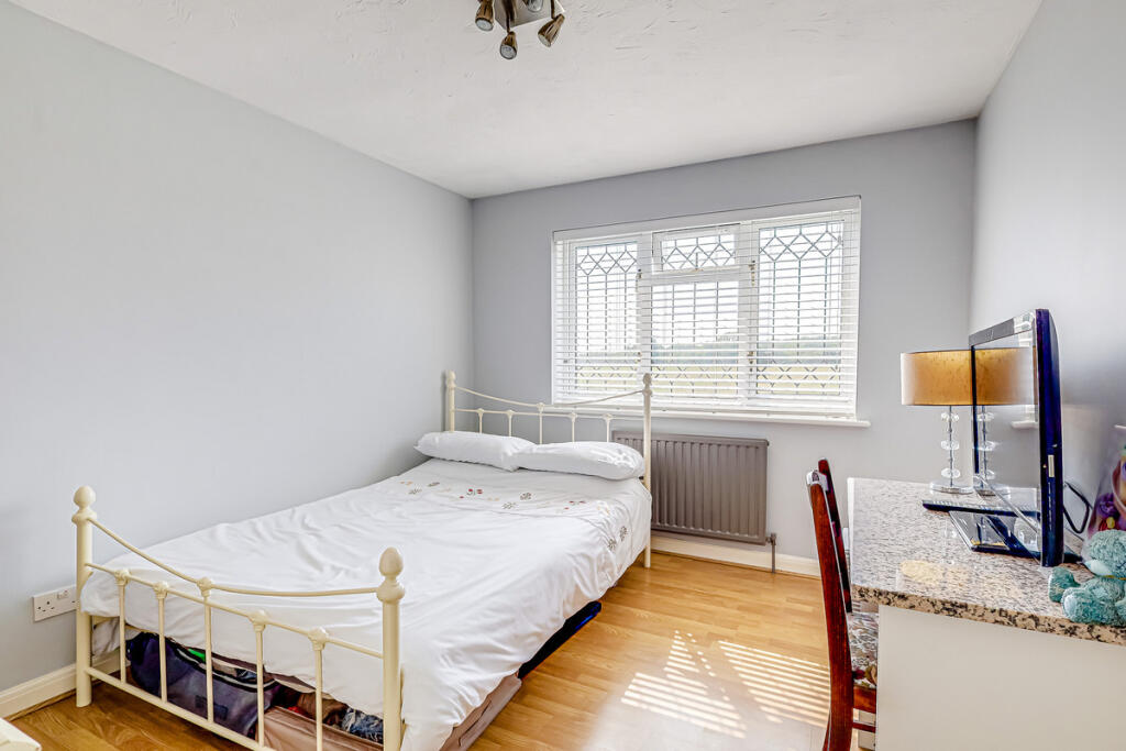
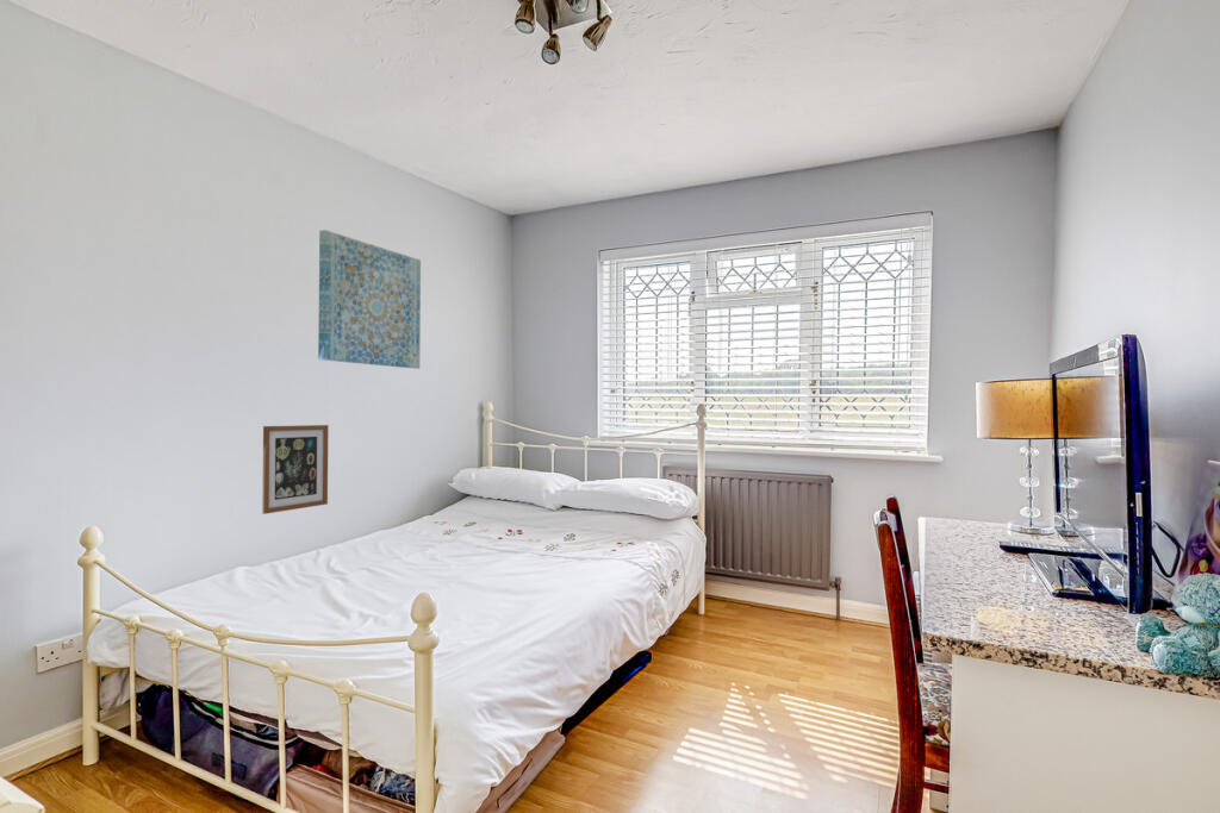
+ wall art [317,229,422,370]
+ wall art [261,424,330,515]
